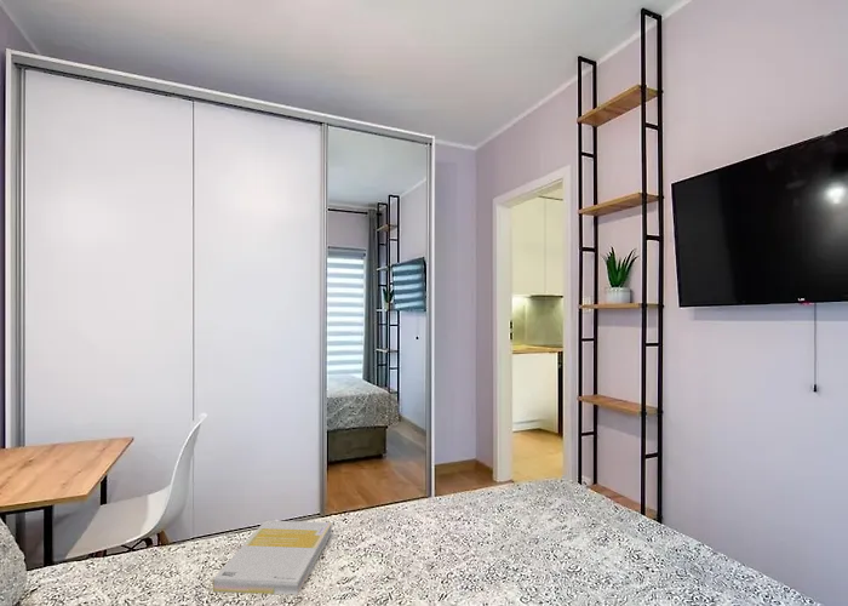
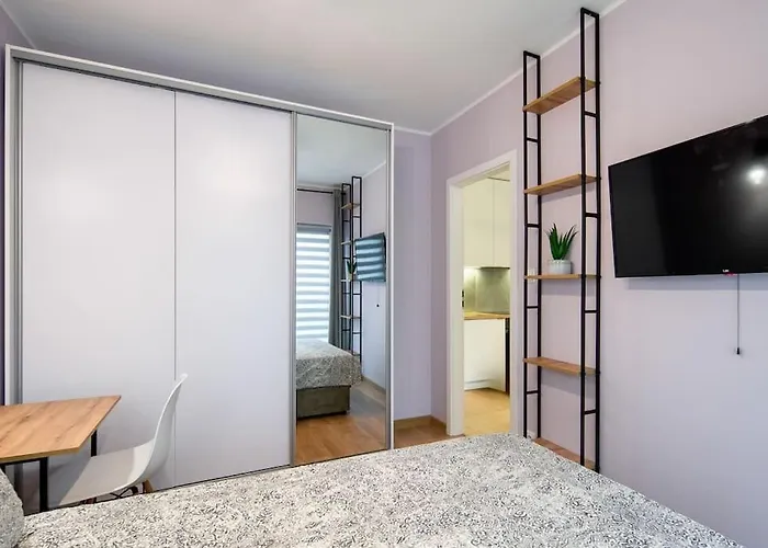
- book [212,520,333,595]
